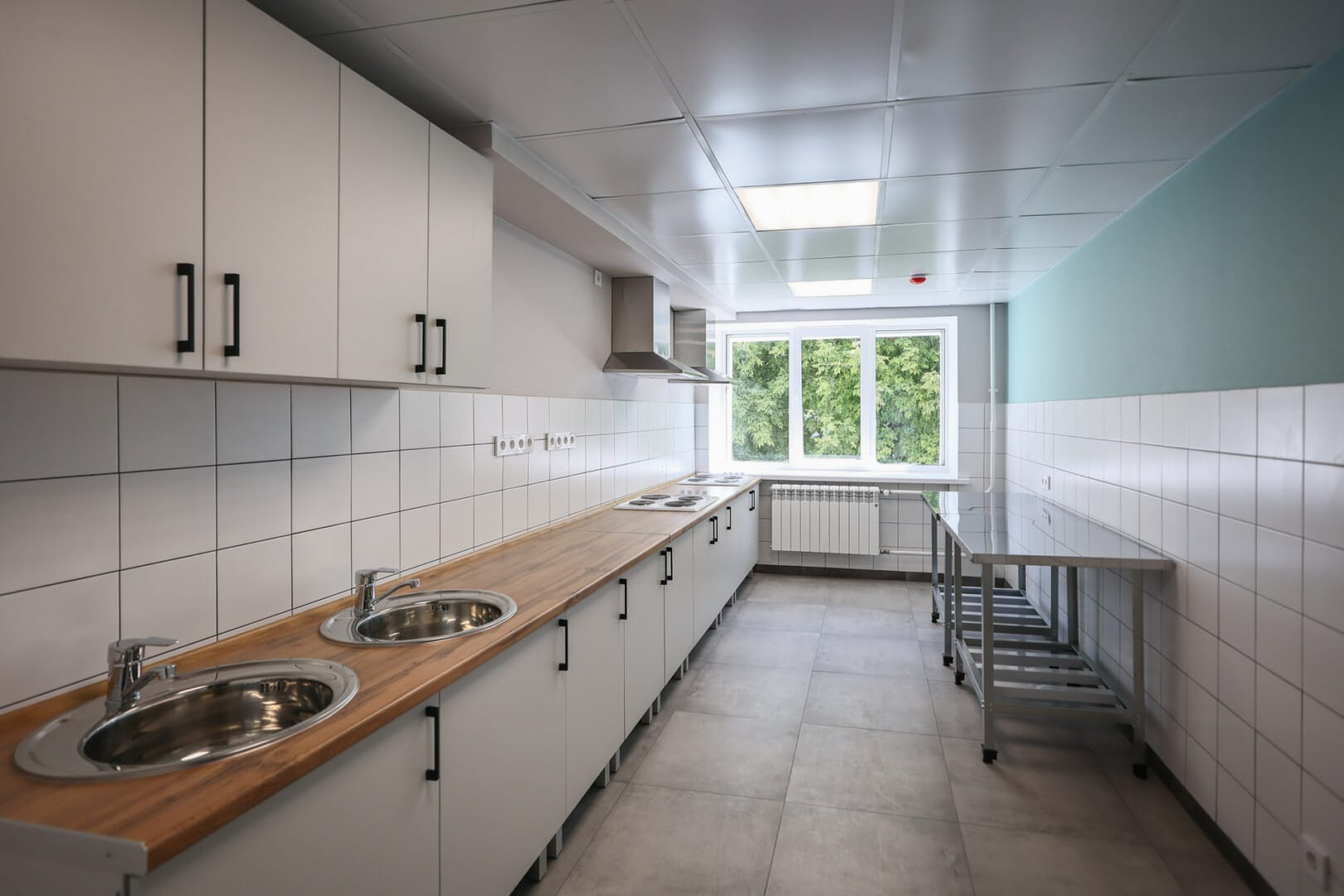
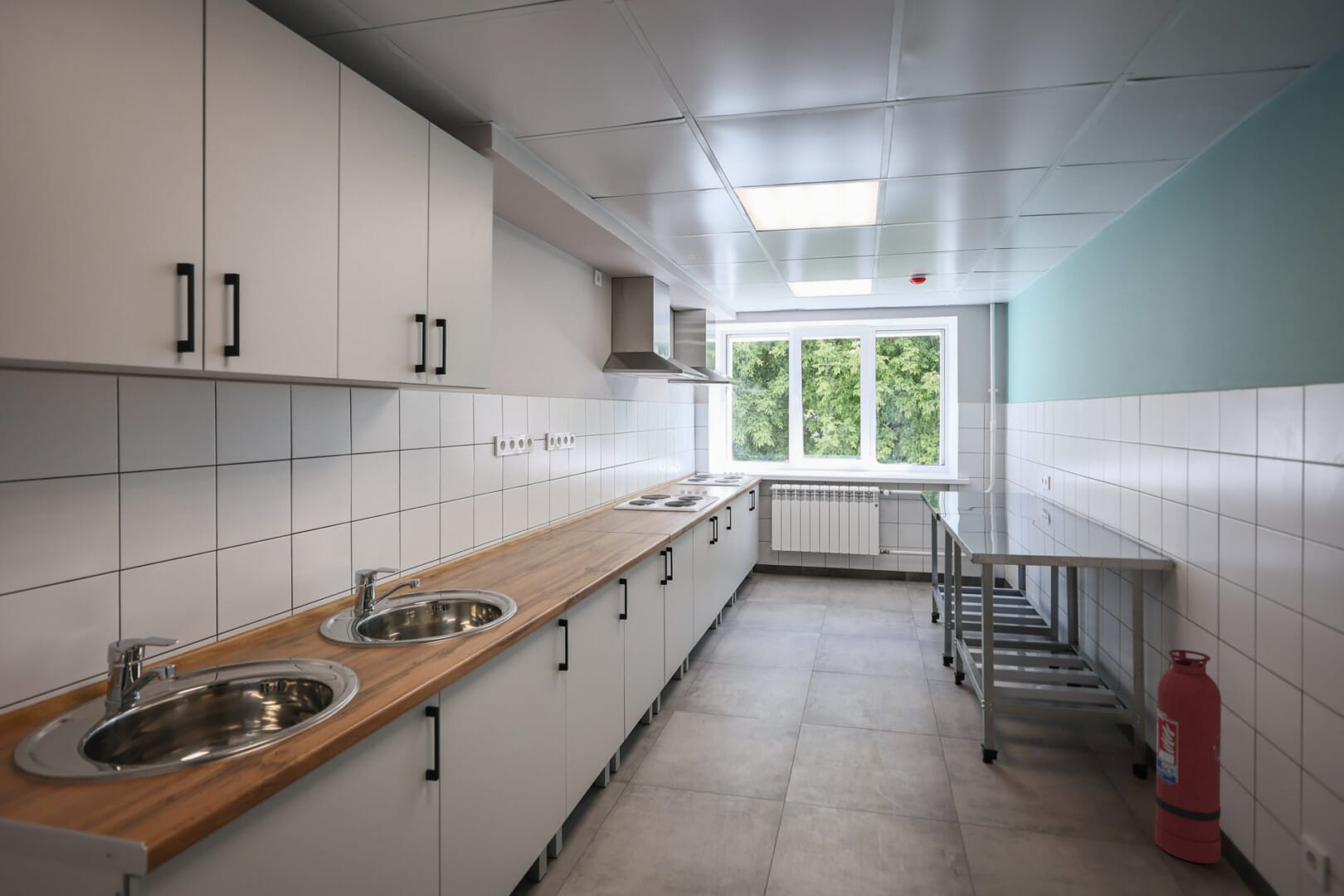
+ fire extinguisher [1154,649,1222,864]
